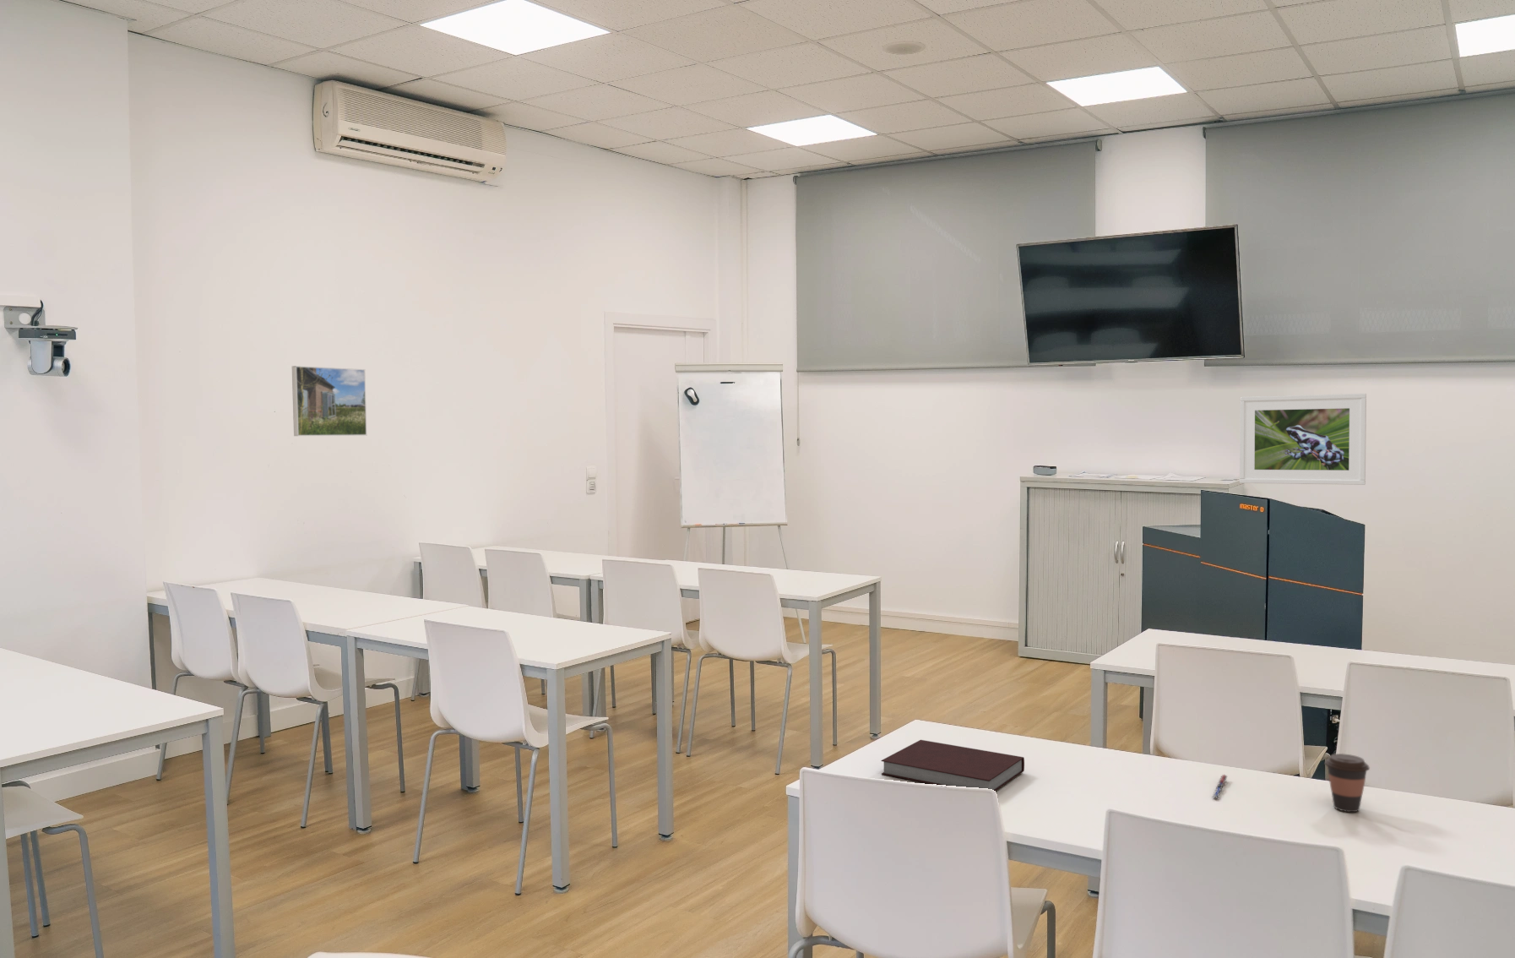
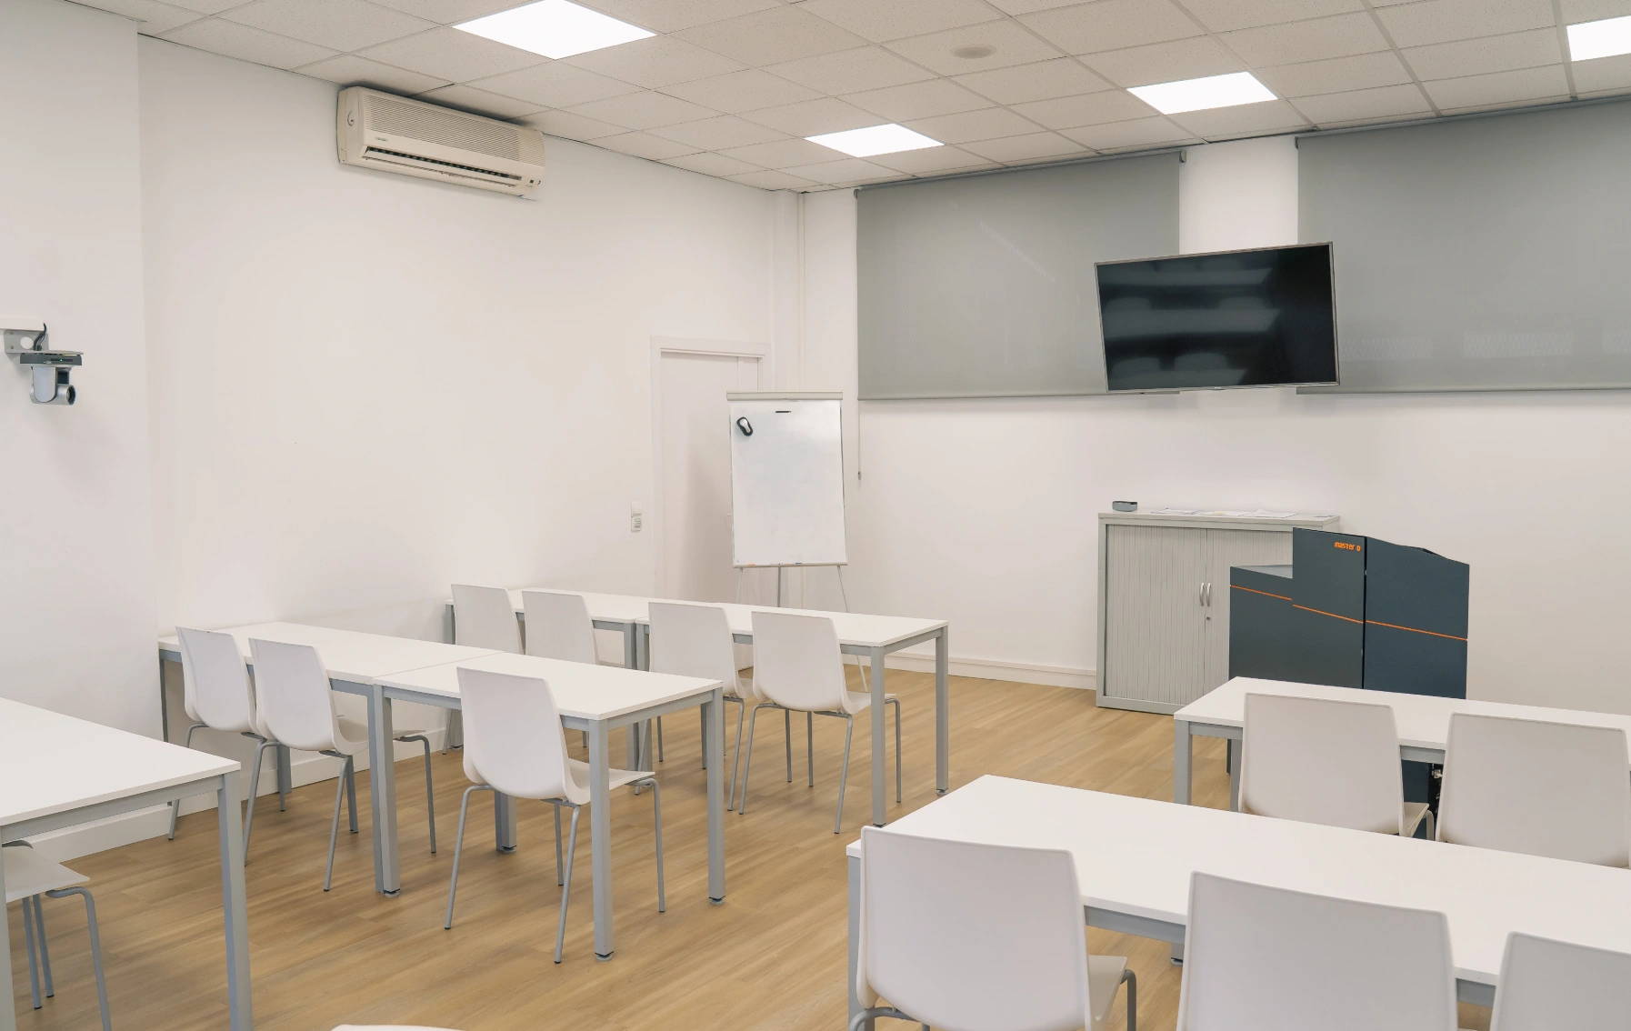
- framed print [291,365,367,437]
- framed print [1239,393,1367,486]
- coffee cup [1324,753,1370,812]
- notebook [881,739,1025,791]
- pen [1210,774,1228,800]
